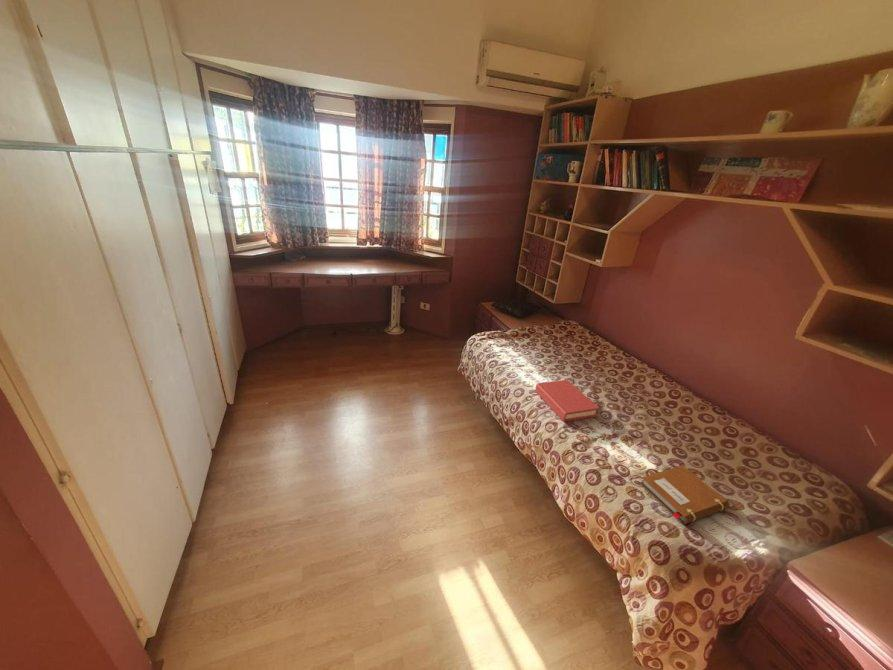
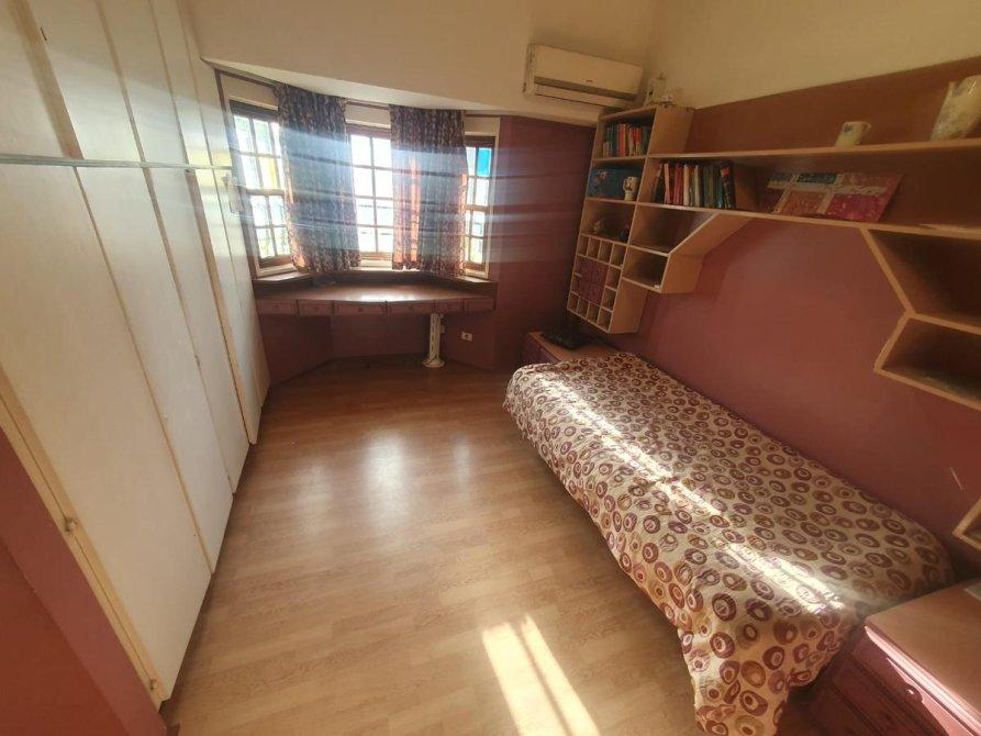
- hardback book [534,379,600,423]
- notebook [639,464,730,525]
